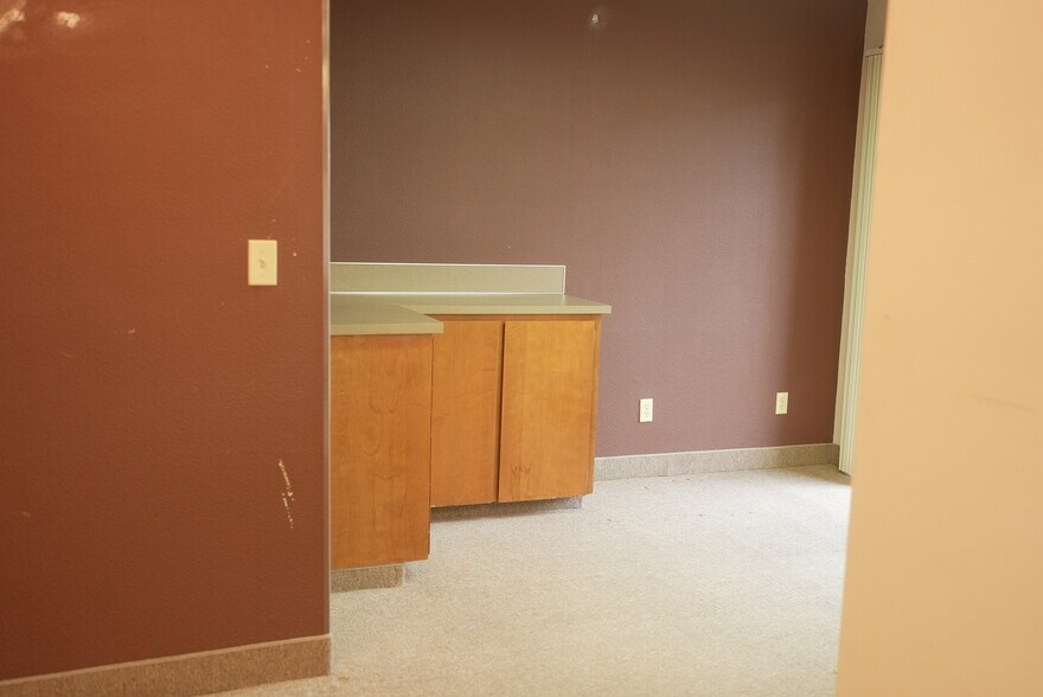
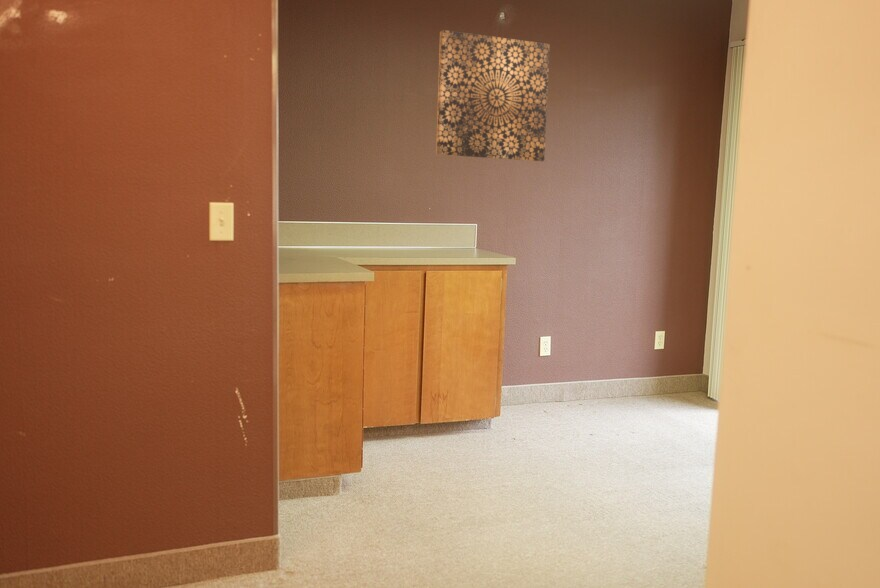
+ wall art [435,29,551,162]
